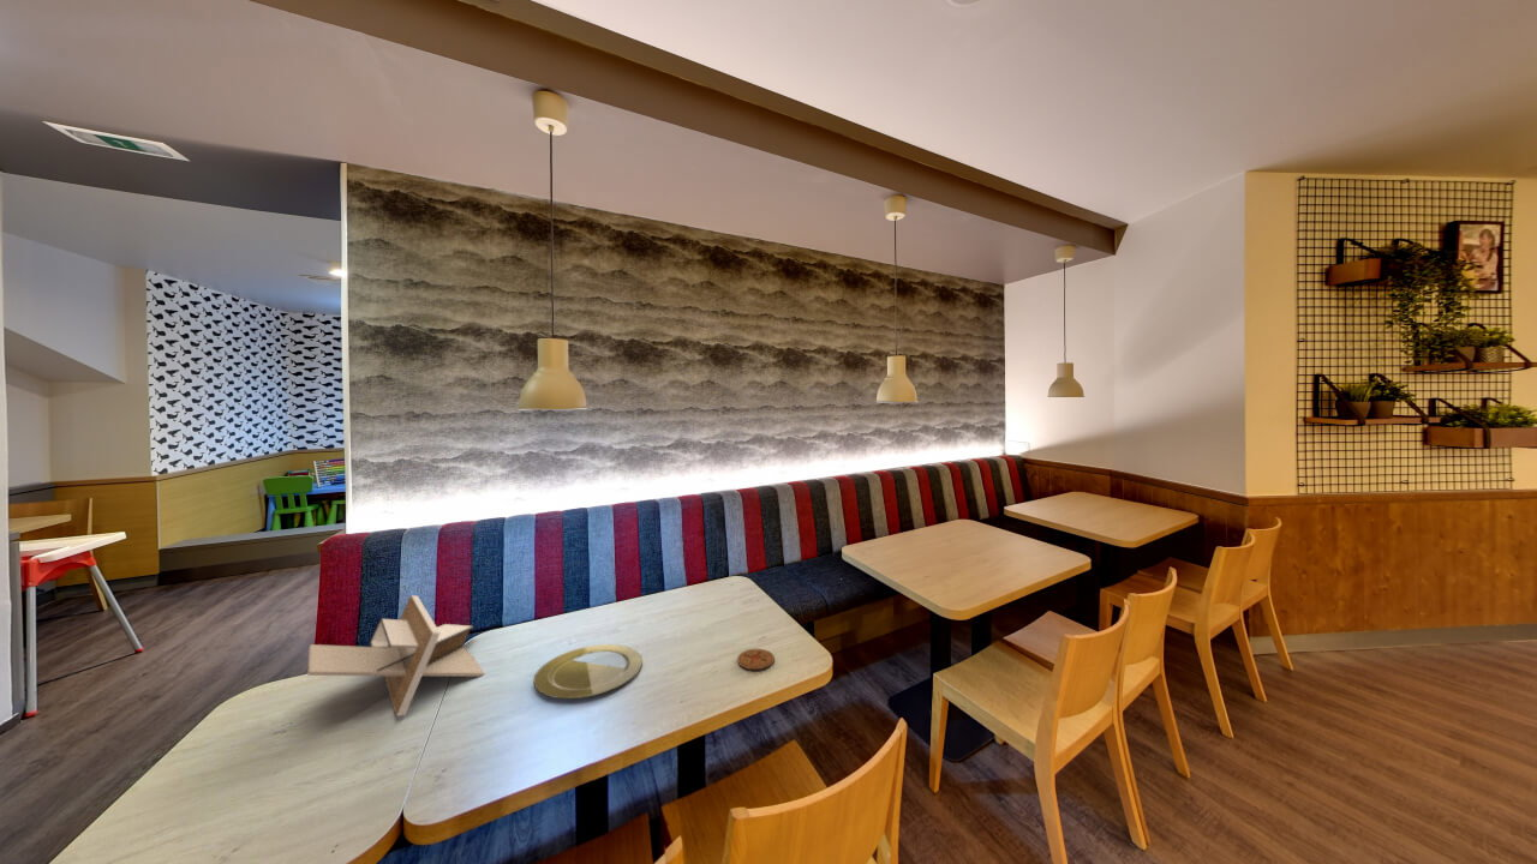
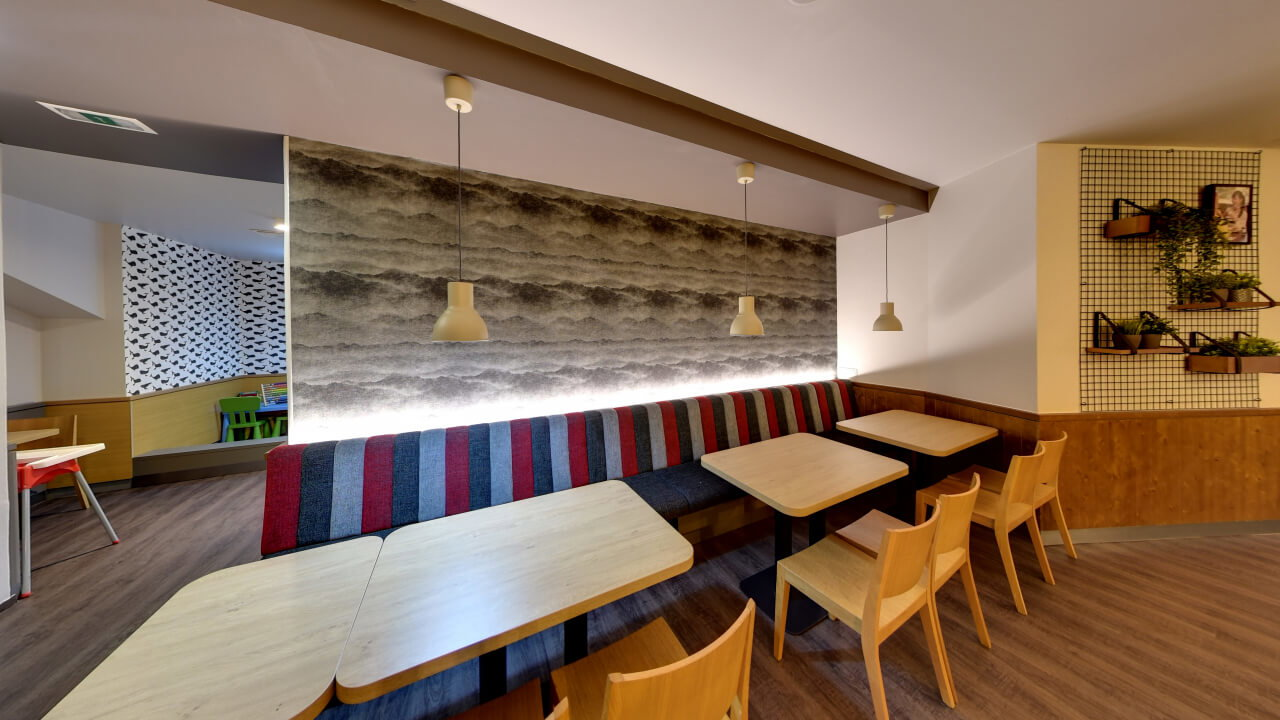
- coaster [736,648,776,671]
- architectural model [306,594,486,716]
- plate [532,643,644,700]
